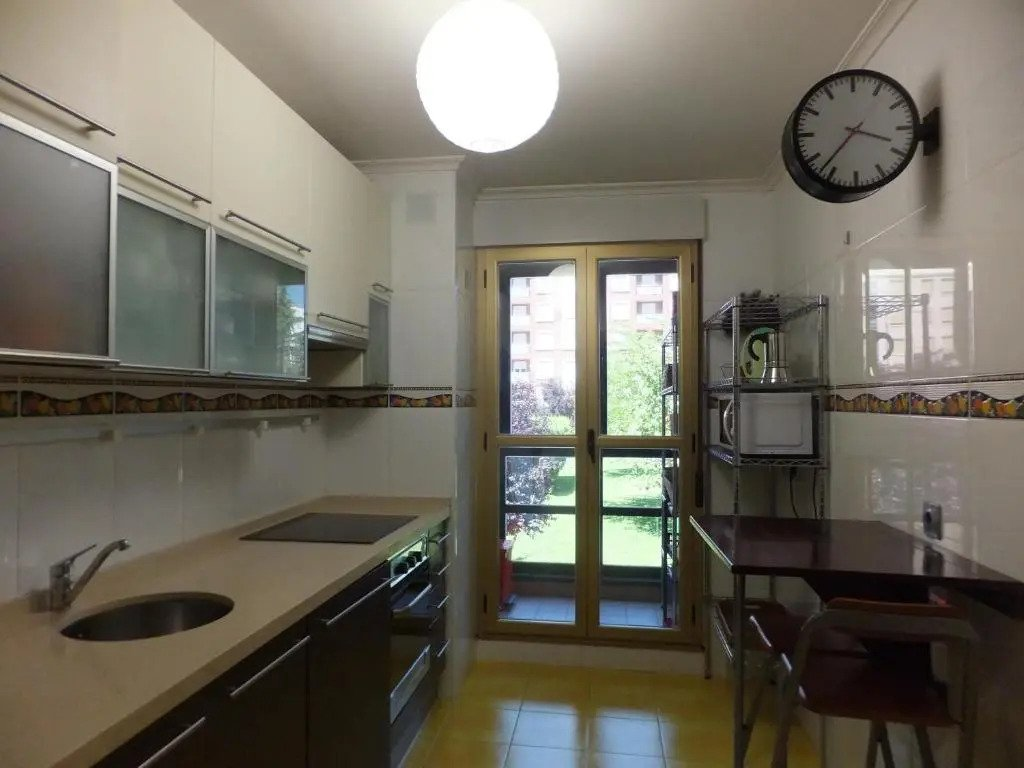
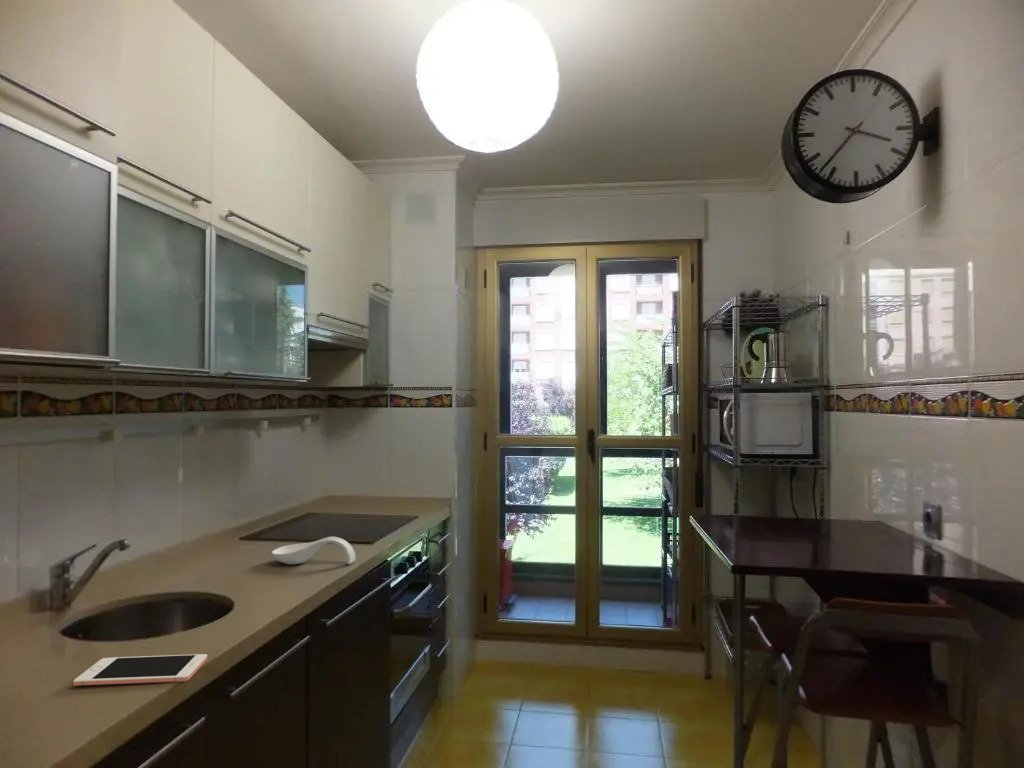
+ cell phone [72,653,208,687]
+ spoon rest [270,536,357,565]
